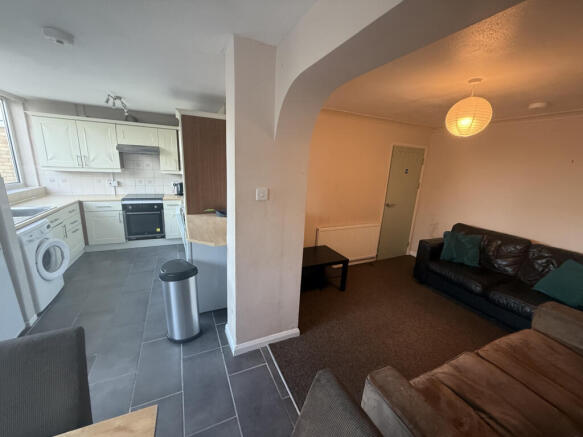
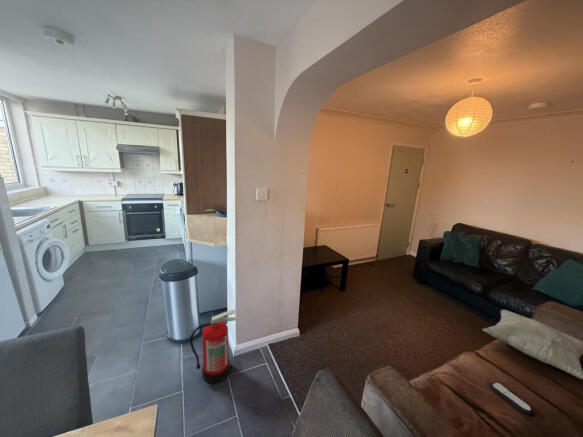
+ fire extinguisher [189,308,241,384]
+ remote control [489,381,534,415]
+ decorative pillow [481,309,583,380]
